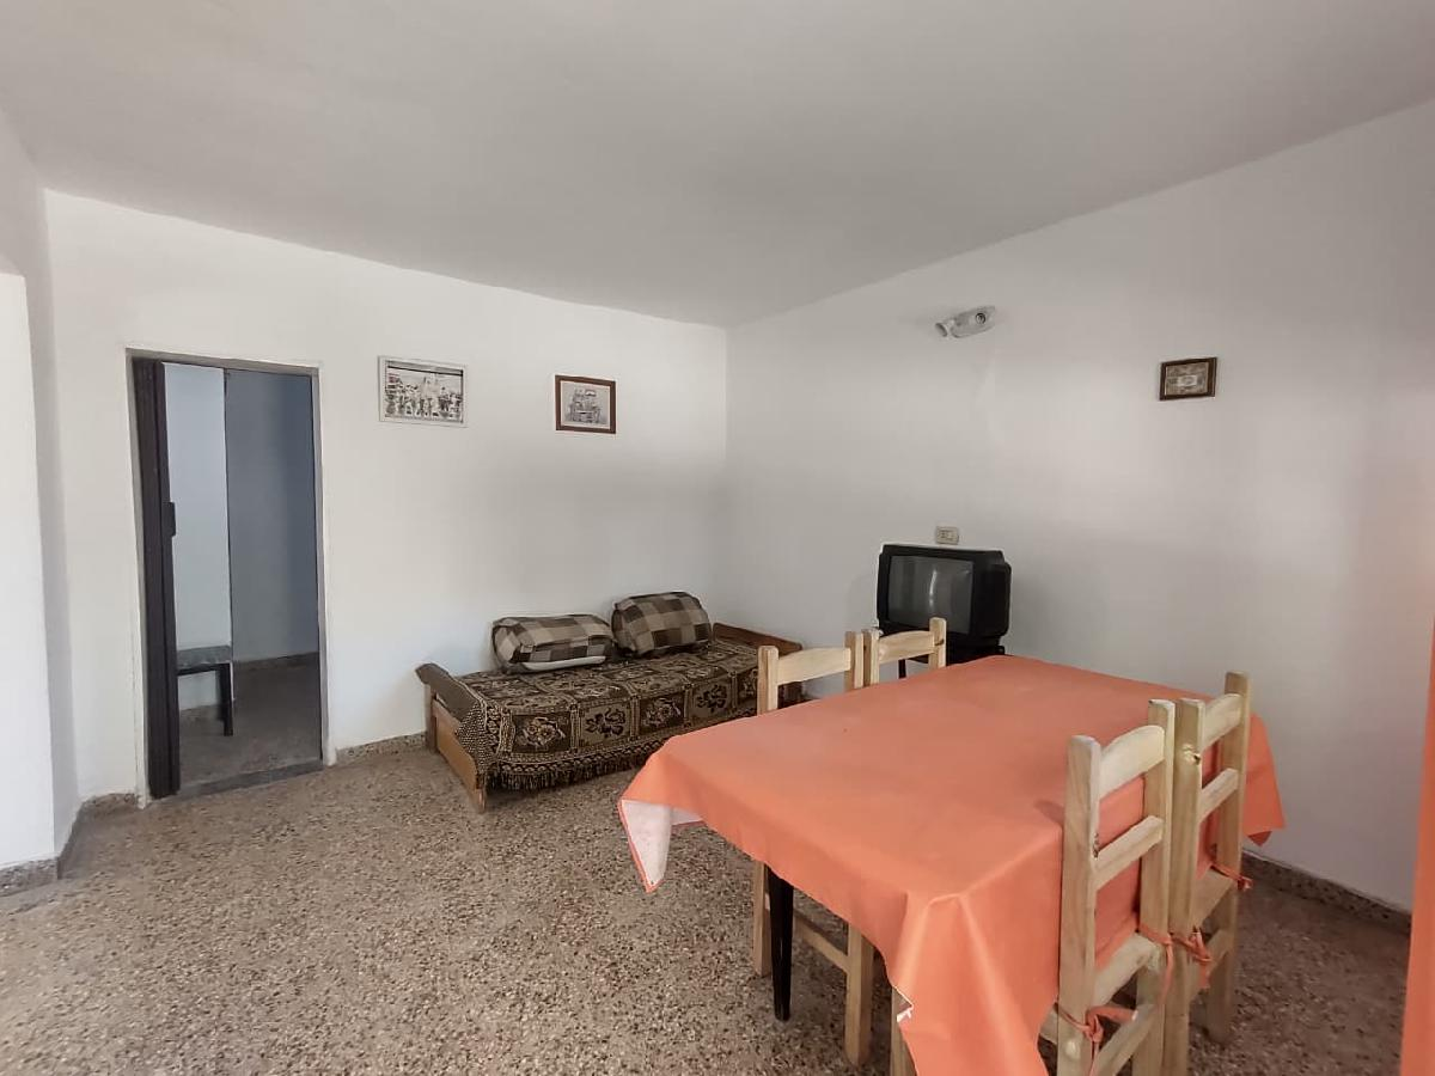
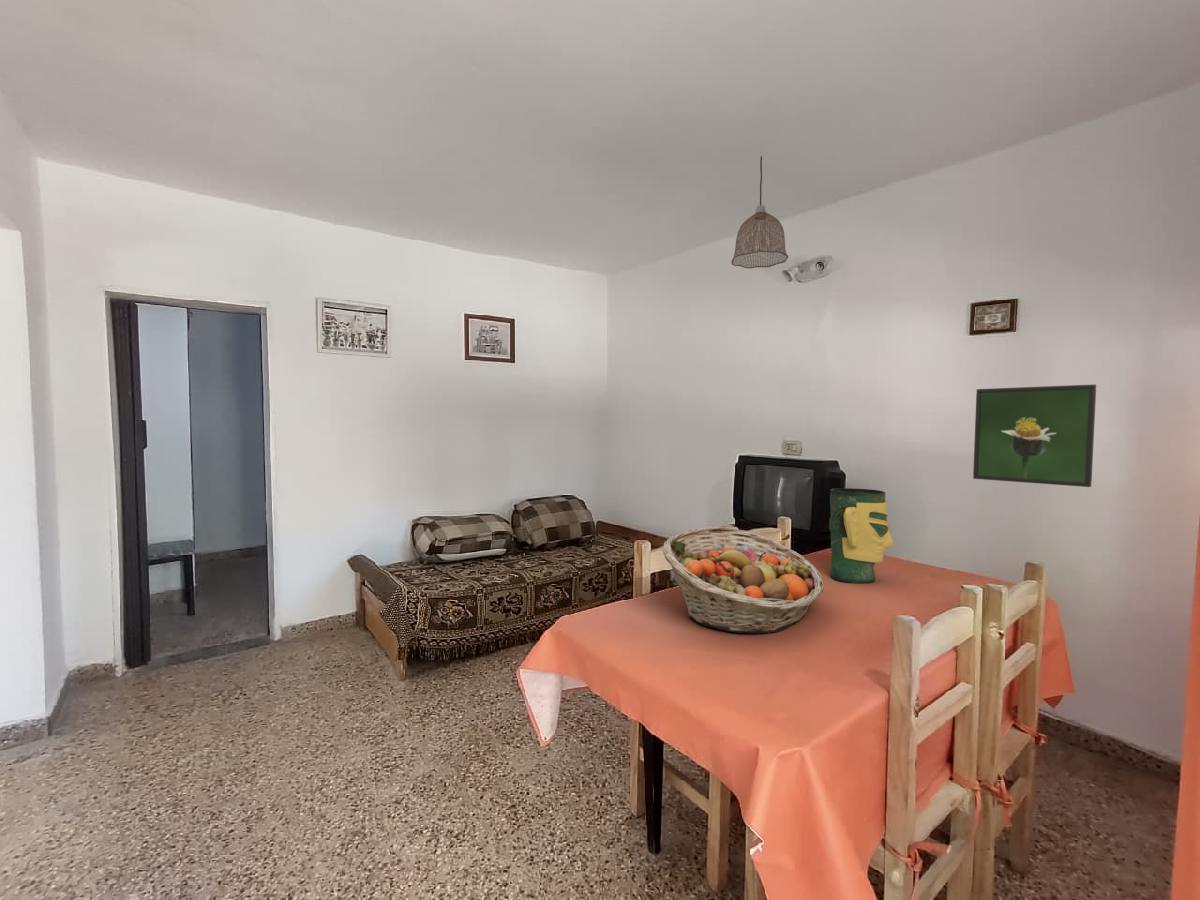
+ vase [828,487,894,584]
+ fruit basket [662,526,825,634]
+ pendant lamp [730,155,789,269]
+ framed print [972,384,1097,488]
